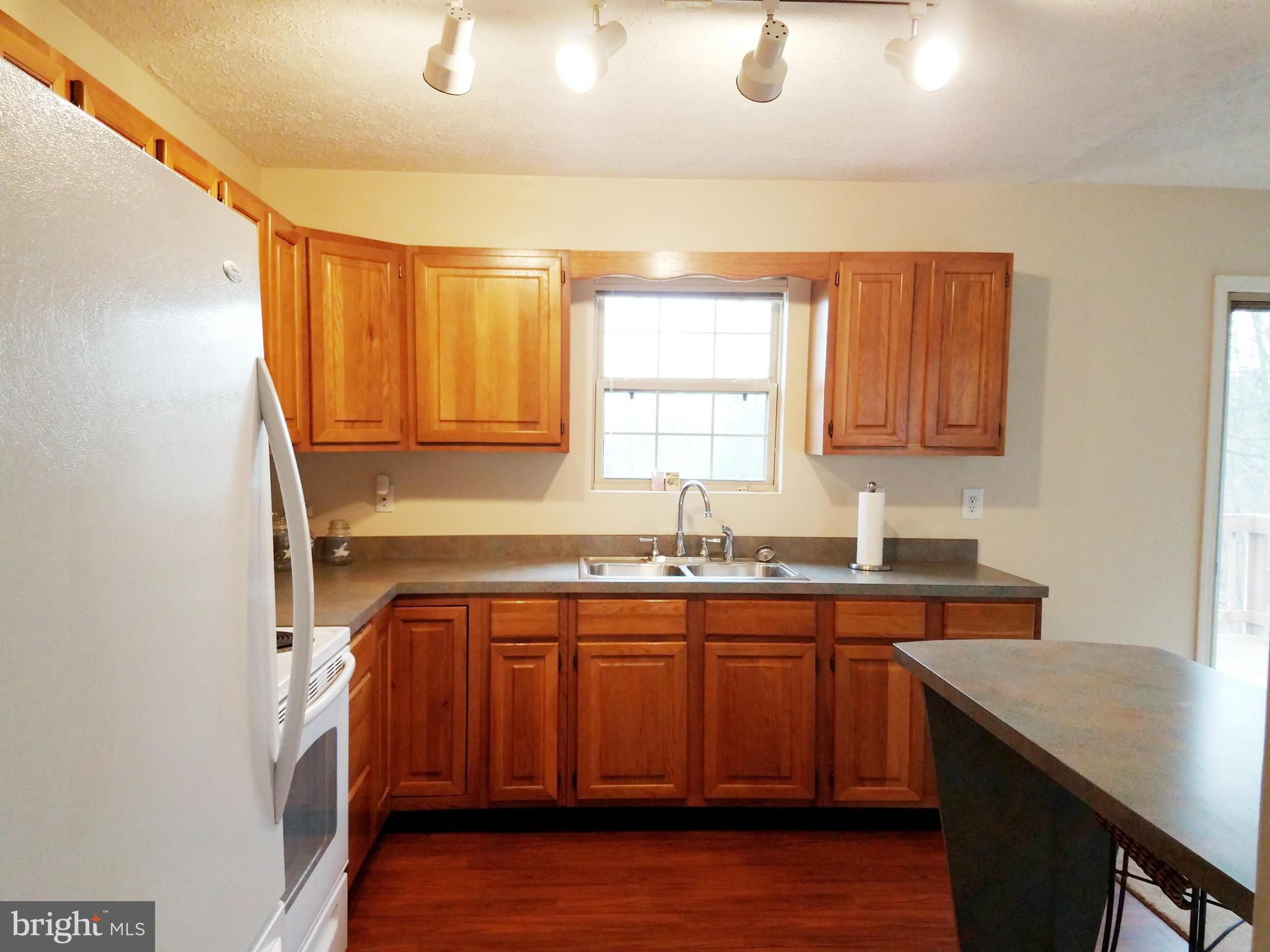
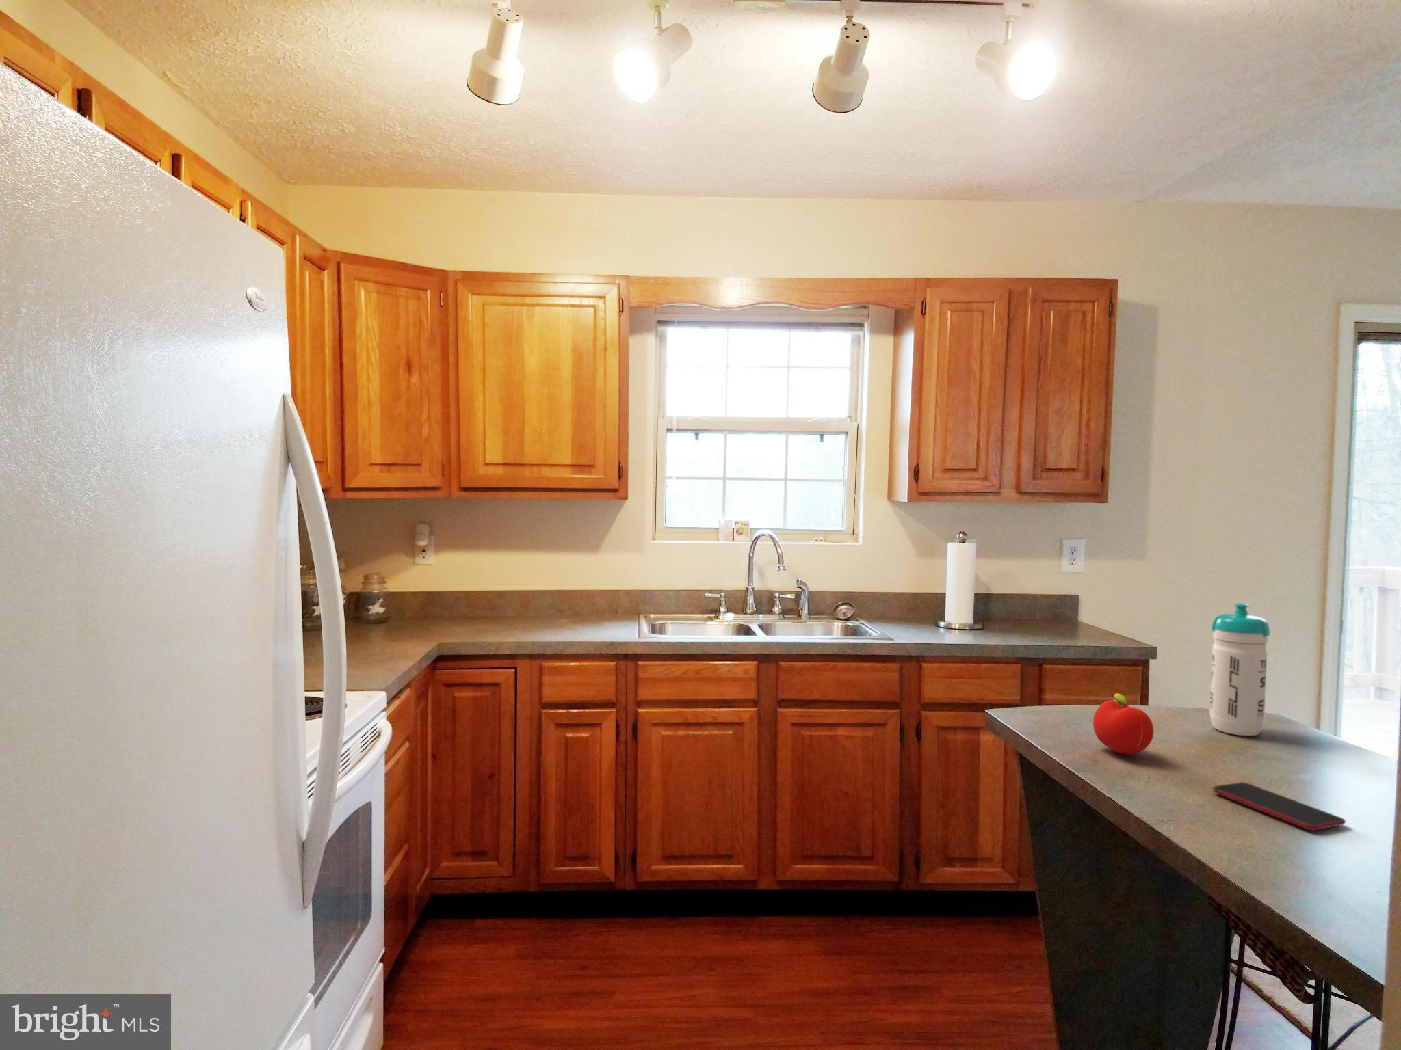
+ water bottle [1209,602,1271,737]
+ fruit [1092,693,1154,756]
+ smartphone [1212,781,1346,832]
